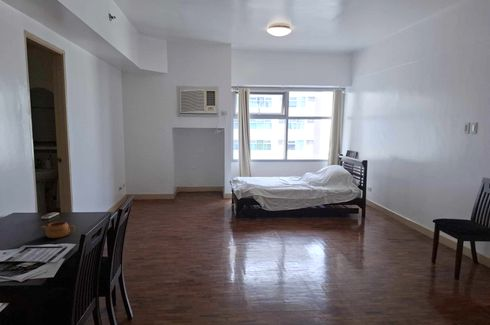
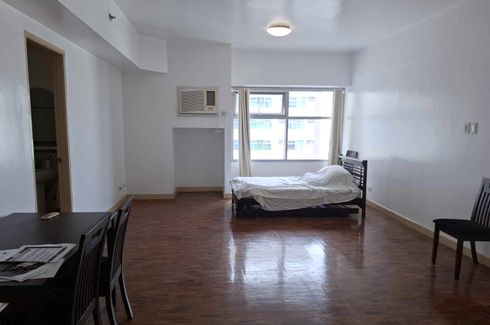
- teapot [40,221,76,239]
